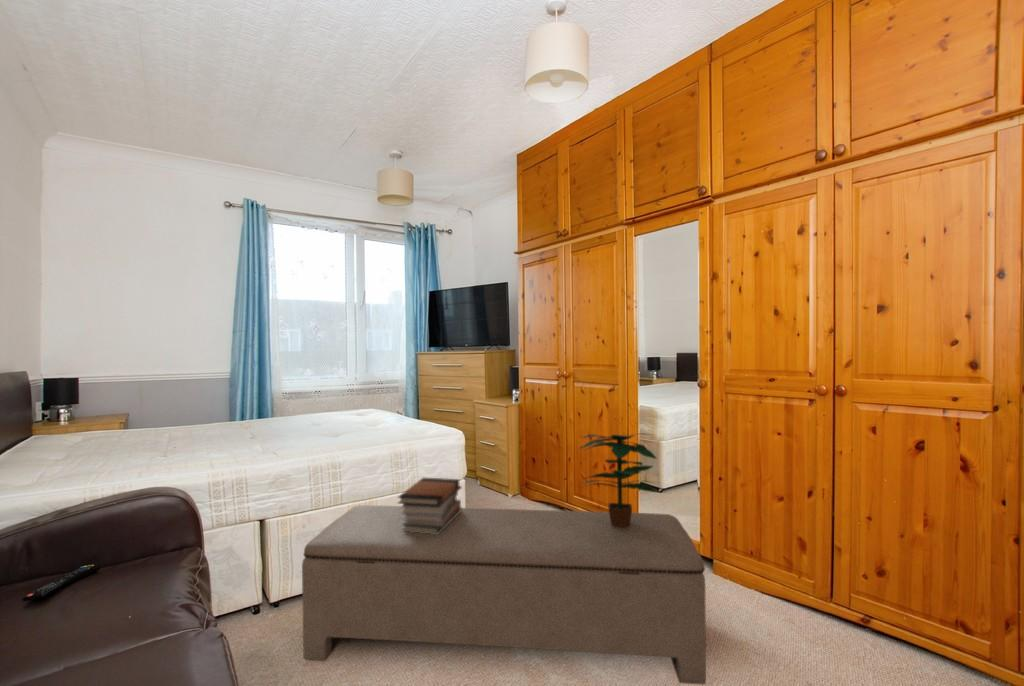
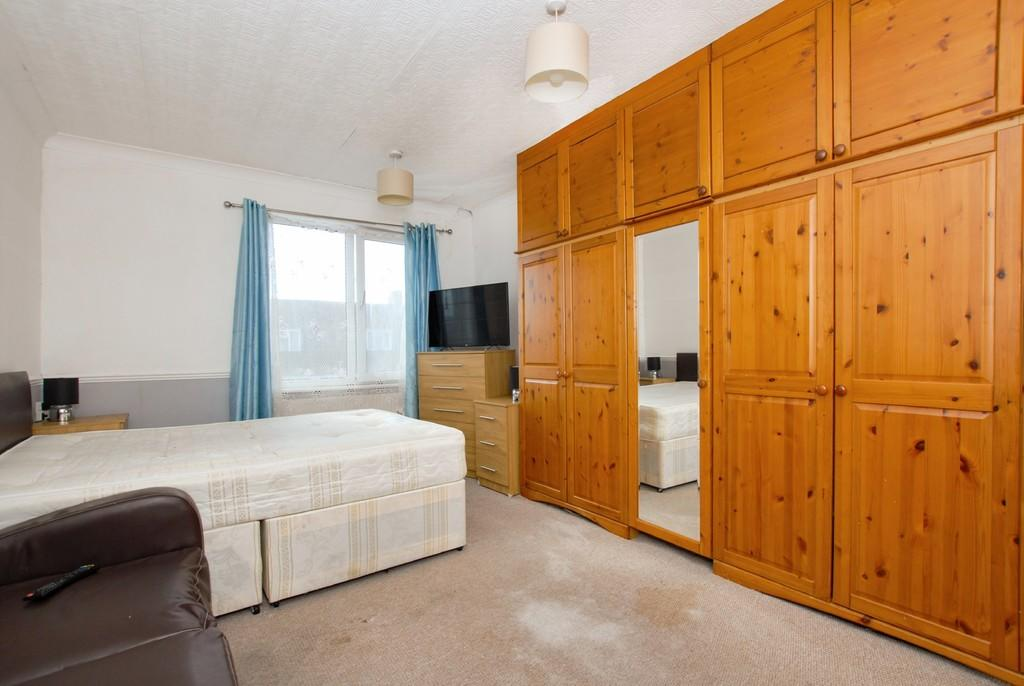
- potted plant [578,432,659,527]
- bench [301,504,707,686]
- book stack [397,477,463,534]
